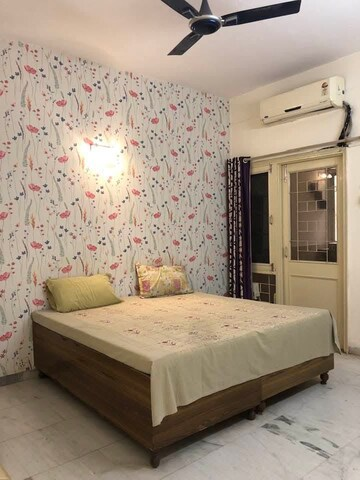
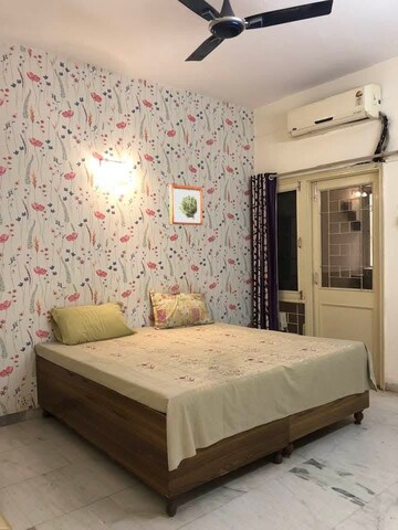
+ wall art [168,183,203,226]
